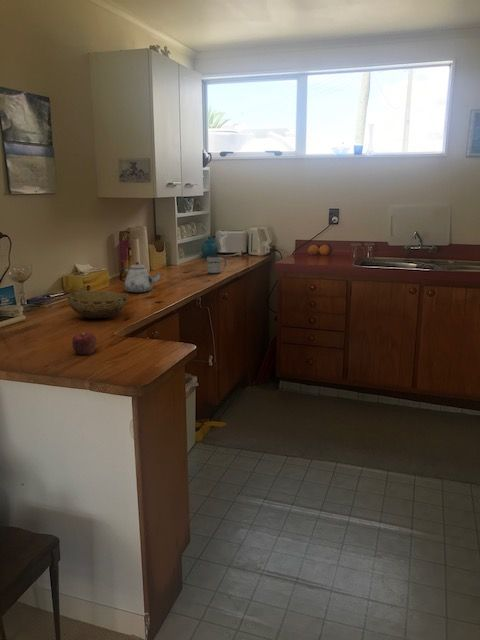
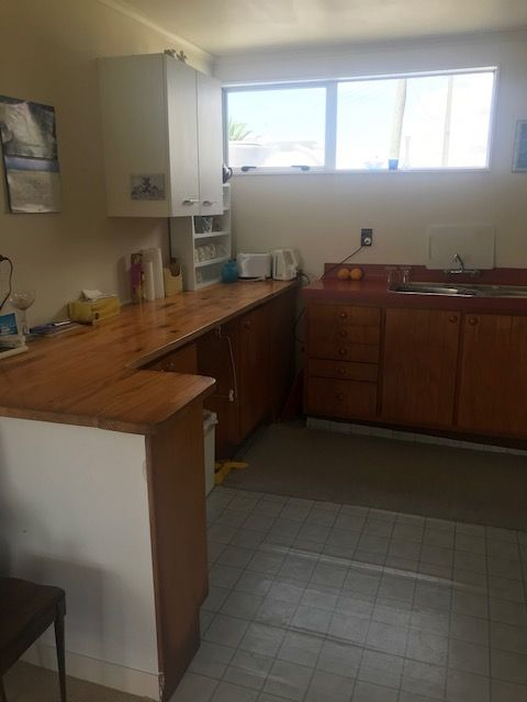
- teapot [118,261,163,294]
- bowl [66,290,129,319]
- mug [206,255,227,275]
- apple [71,331,98,356]
